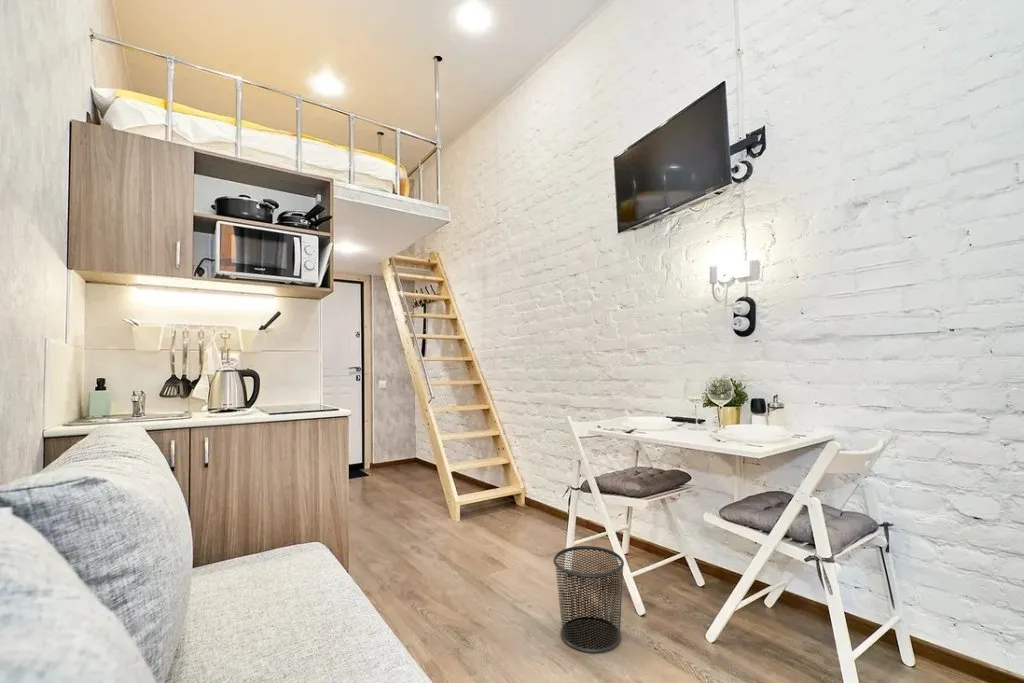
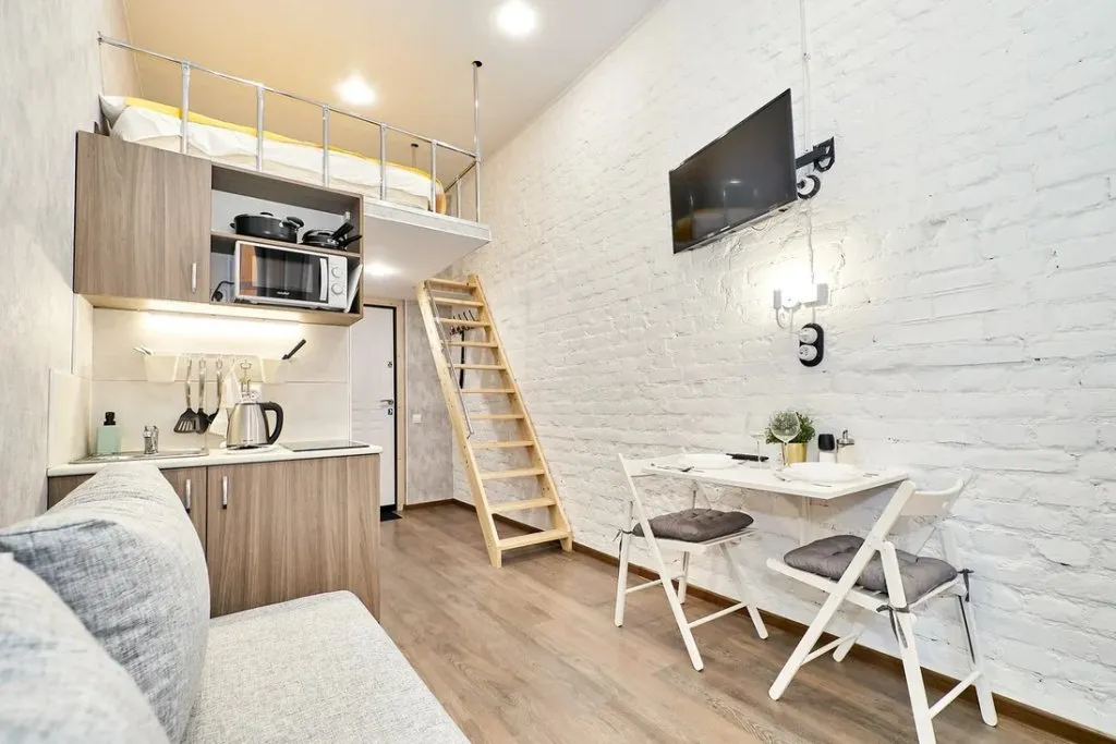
- waste bin [552,545,625,654]
